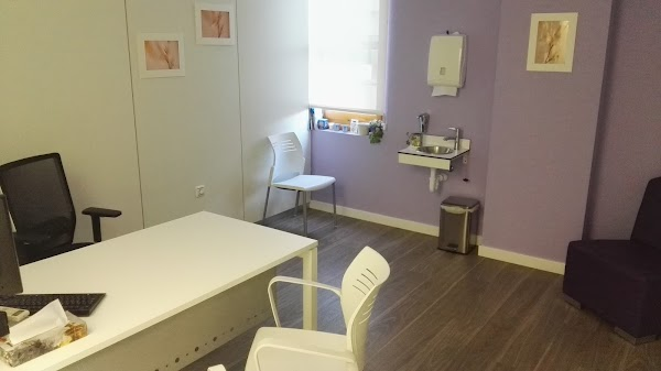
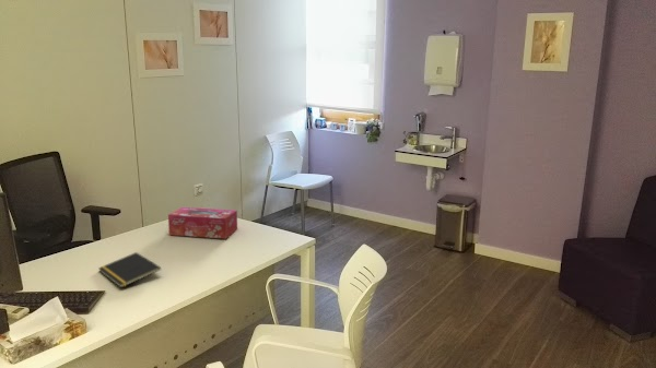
+ notepad [97,251,162,288]
+ tissue box [167,206,238,240]
